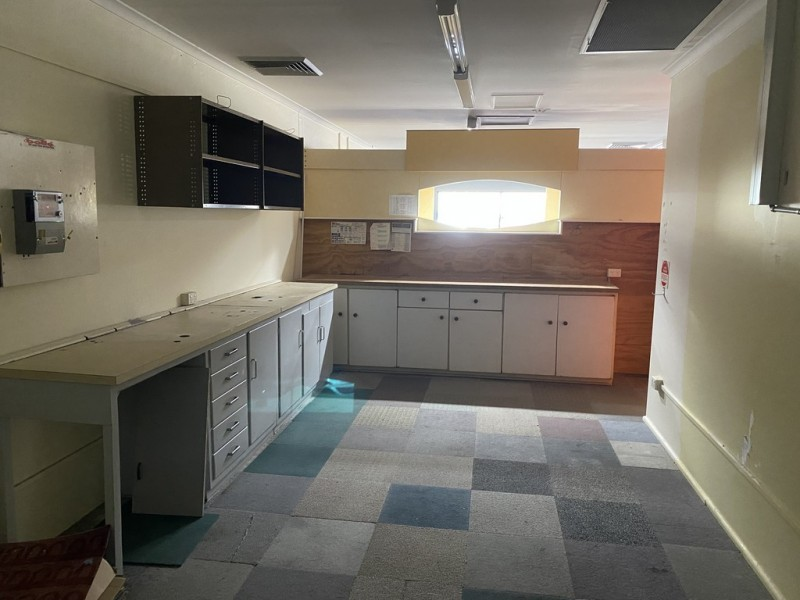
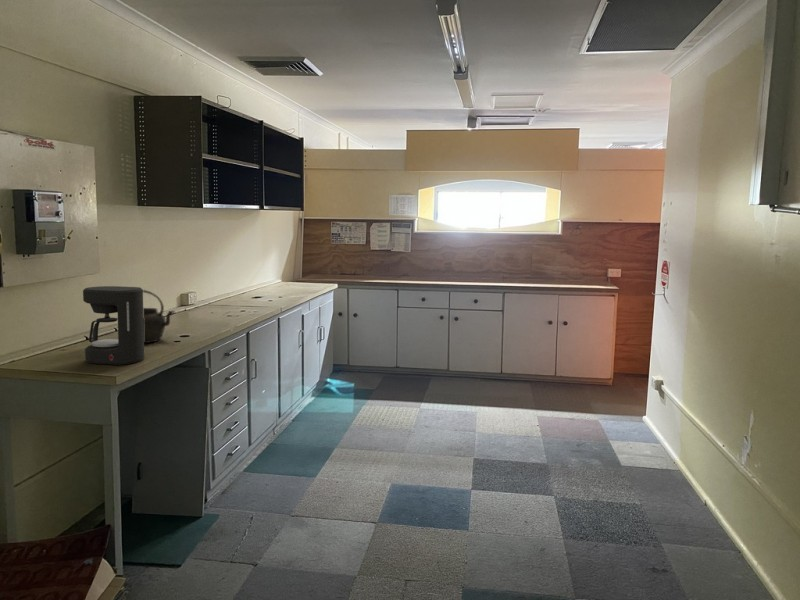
+ kettle [142,289,176,344]
+ coffee maker [82,285,145,366]
